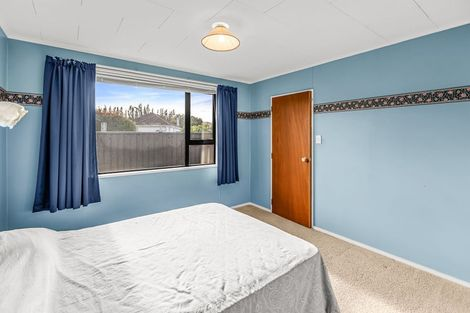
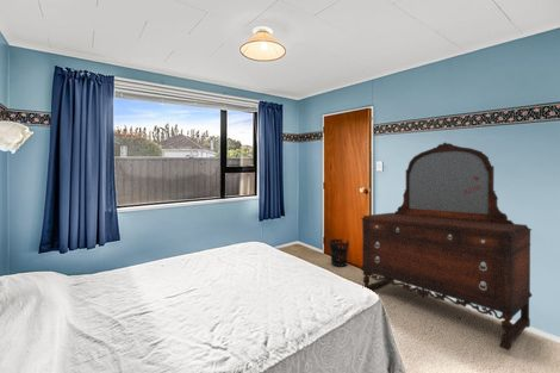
+ dresser [360,142,534,352]
+ wastebasket [328,238,350,268]
